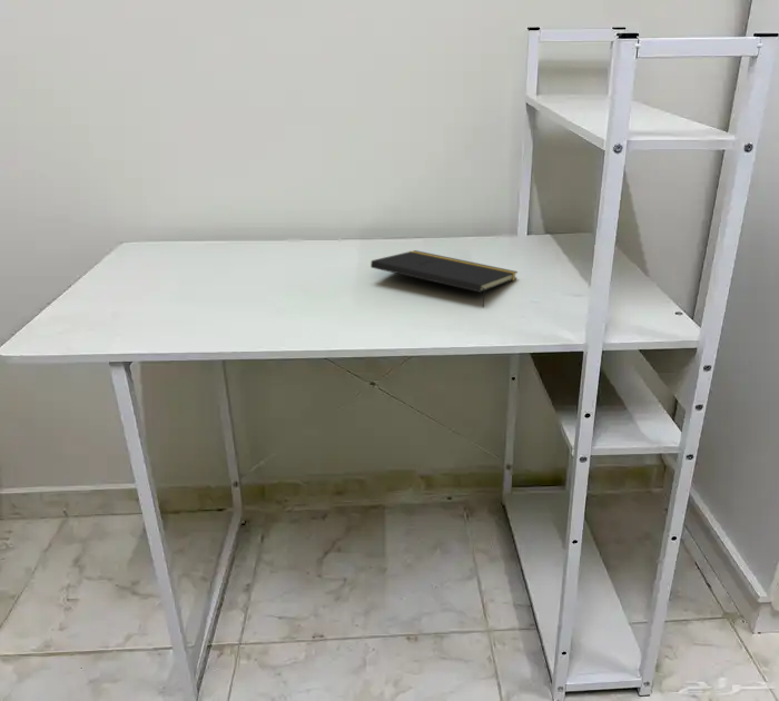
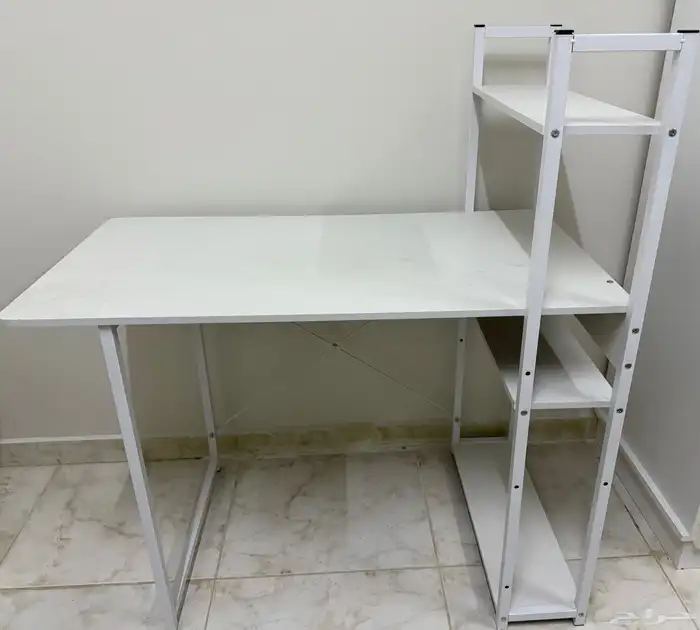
- notepad [369,249,519,308]
